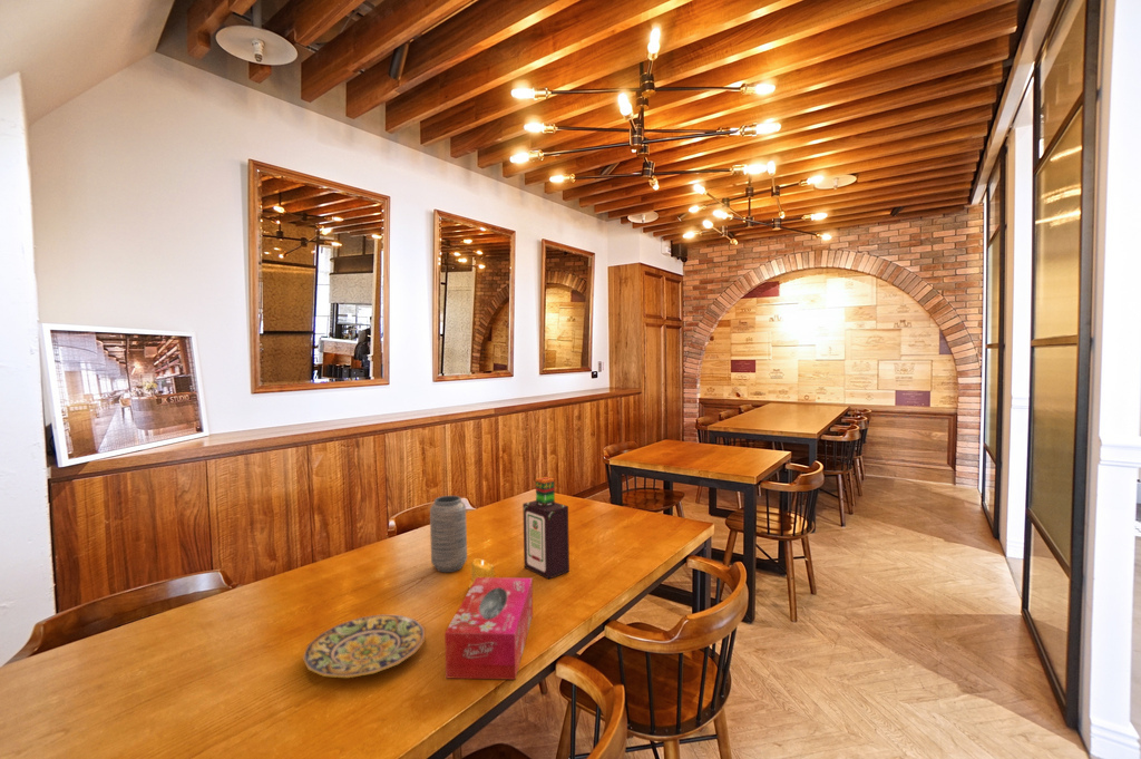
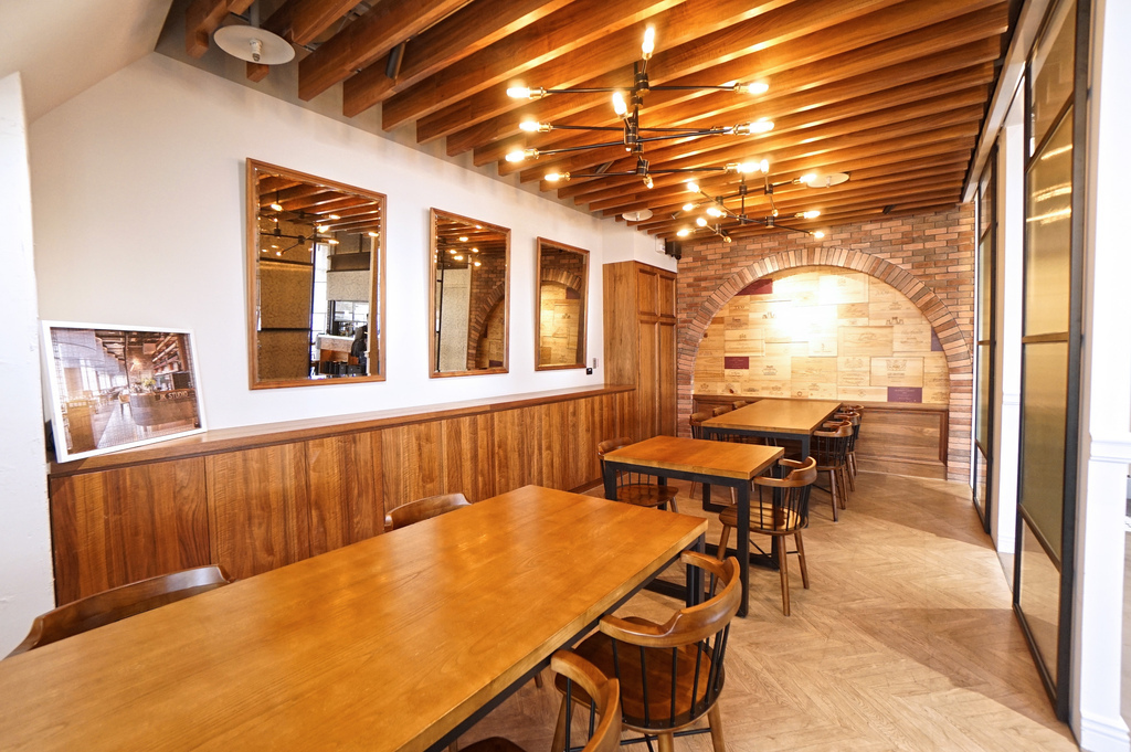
- bottle [521,476,570,581]
- vase [429,495,468,573]
- candle [468,557,496,590]
- plate [302,613,426,679]
- tissue box [443,576,534,681]
